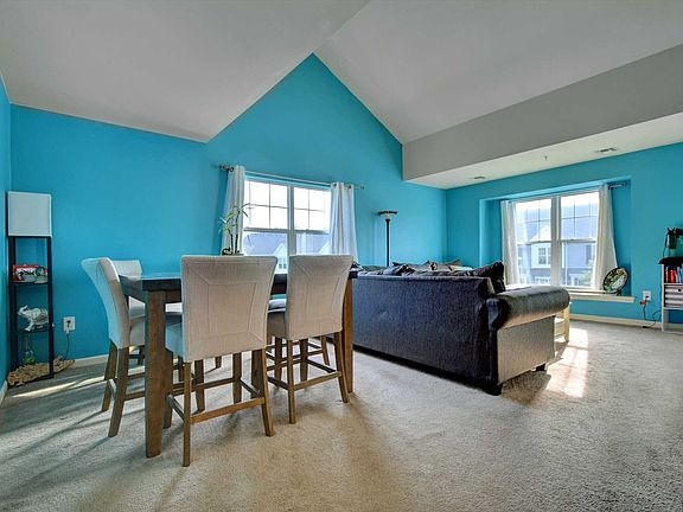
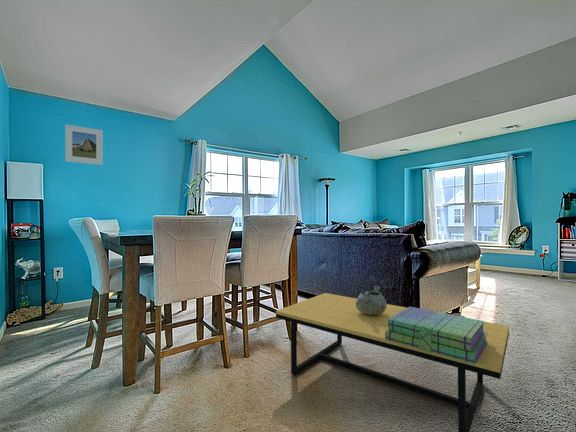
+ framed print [64,124,104,166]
+ coffee table [275,292,510,432]
+ stack of books [385,306,488,364]
+ decorative bowl [356,285,388,315]
